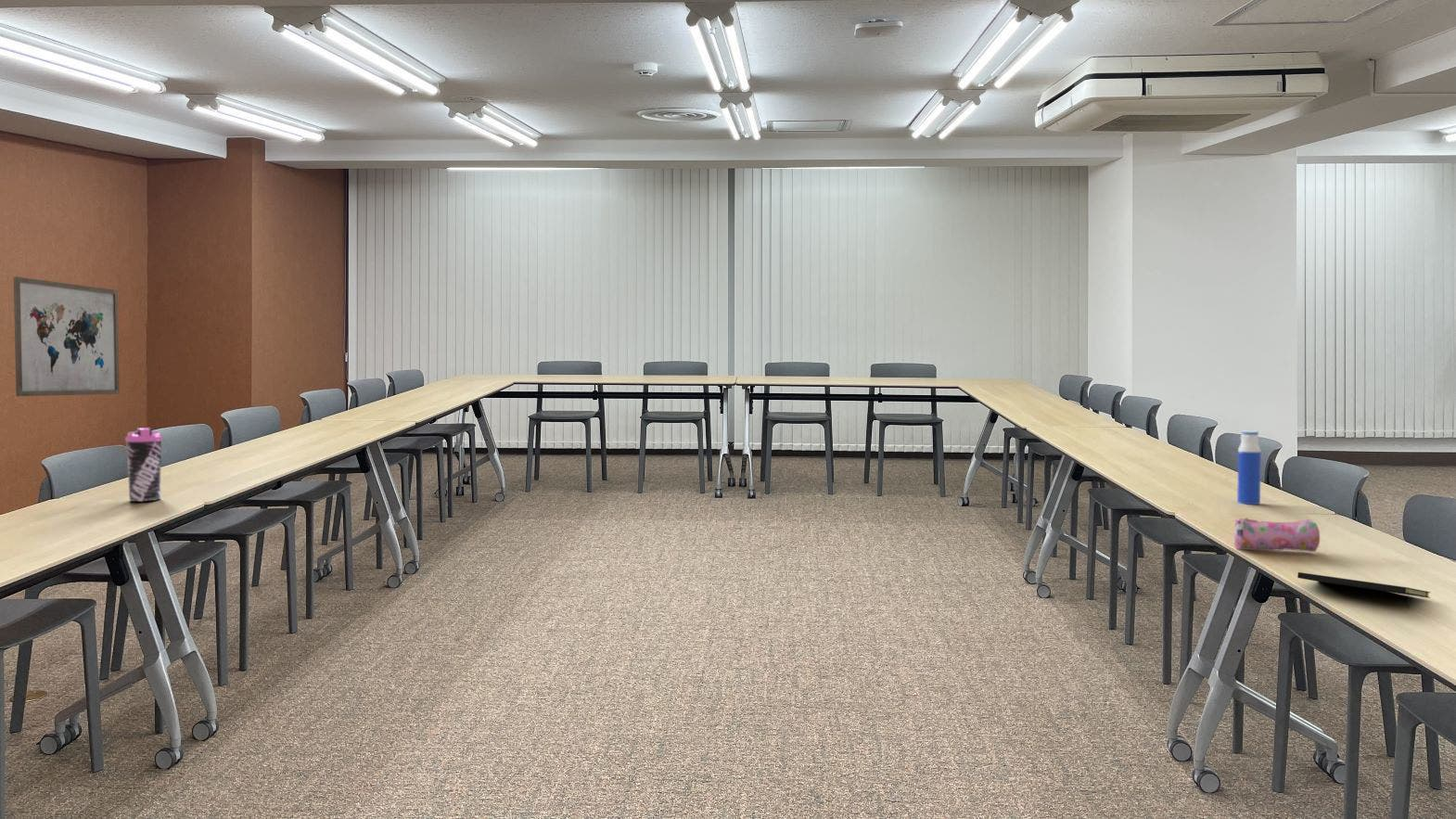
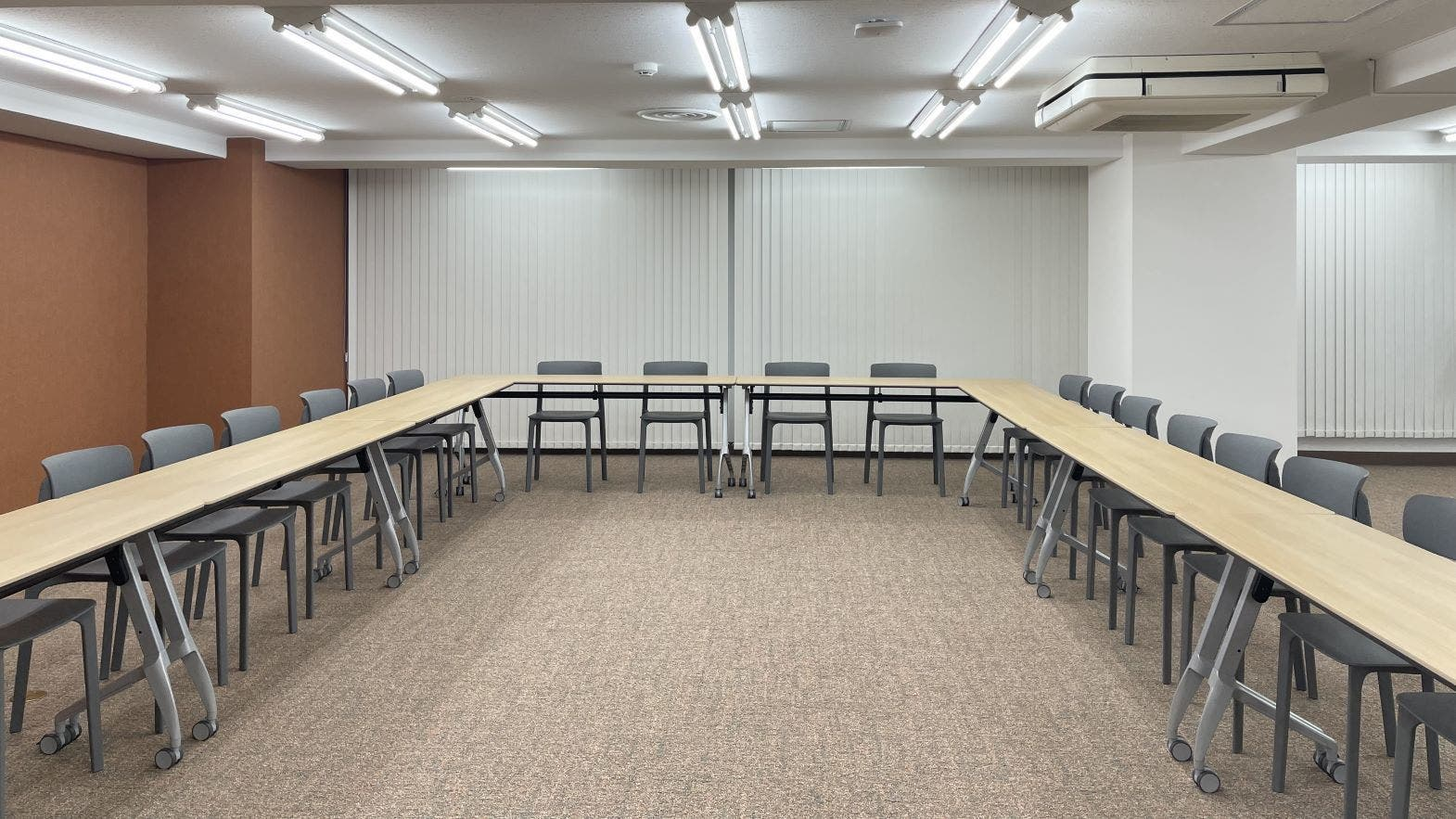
- wall art [13,275,121,397]
- water bottle [124,427,163,503]
- pencil case [1232,517,1321,553]
- water bottle [1236,430,1262,505]
- notepad [1296,571,1431,608]
